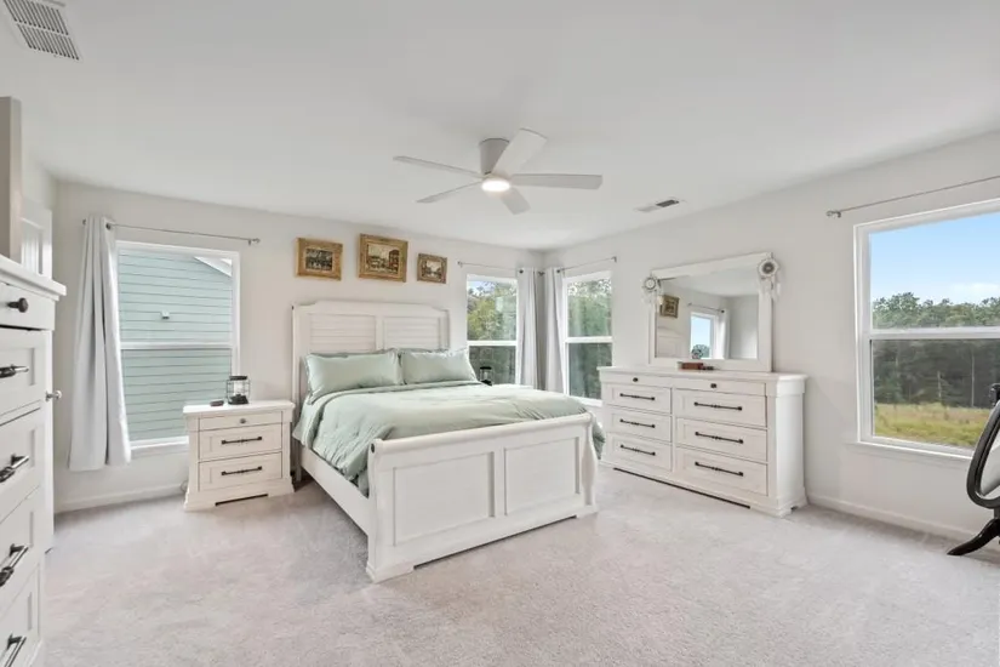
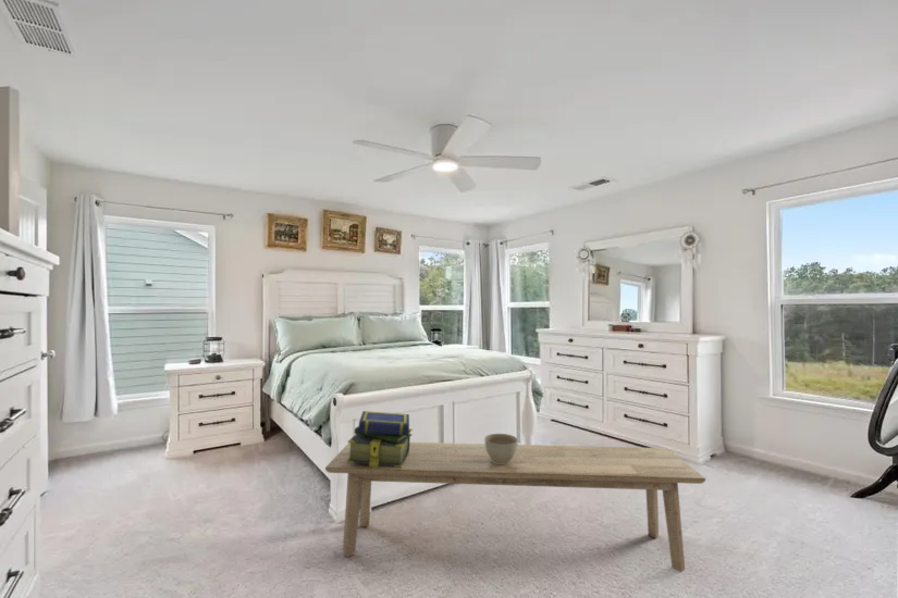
+ planter bowl [483,433,519,464]
+ bench [324,441,706,573]
+ stack of books [347,410,414,468]
